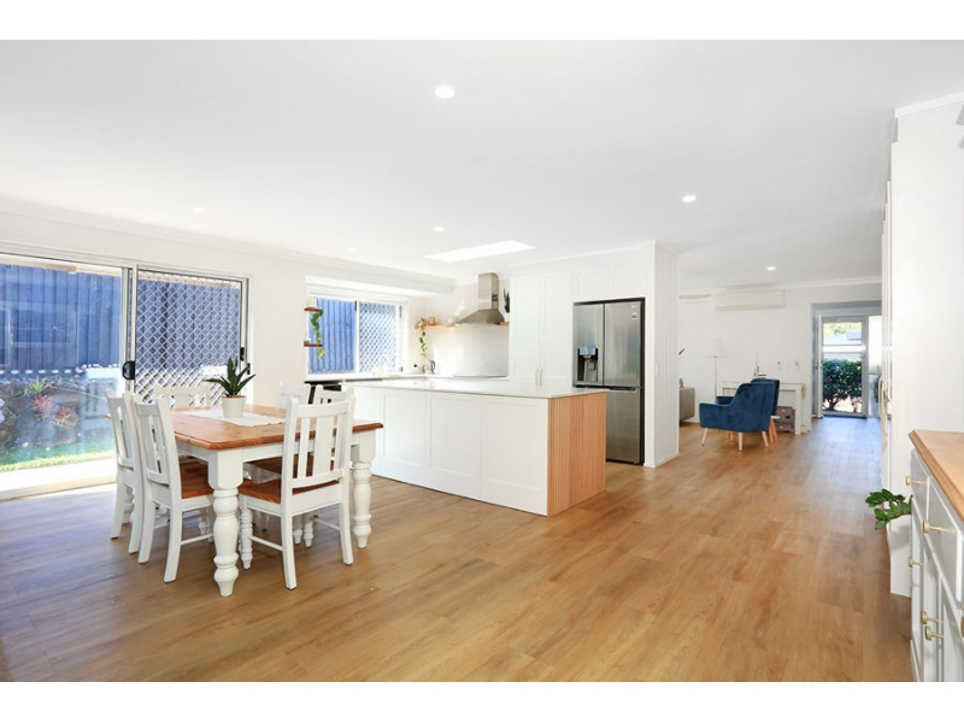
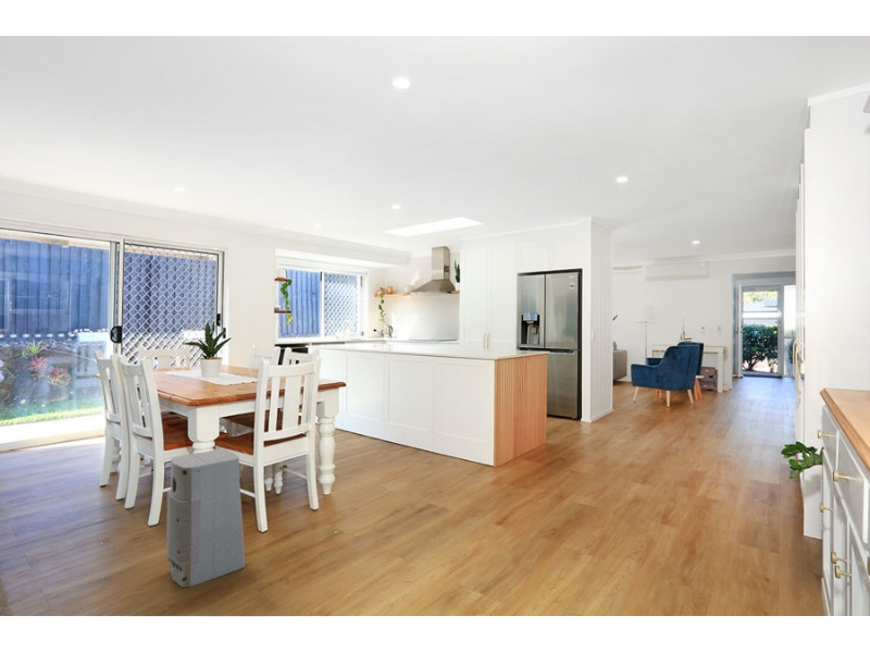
+ air purifier [165,448,246,588]
